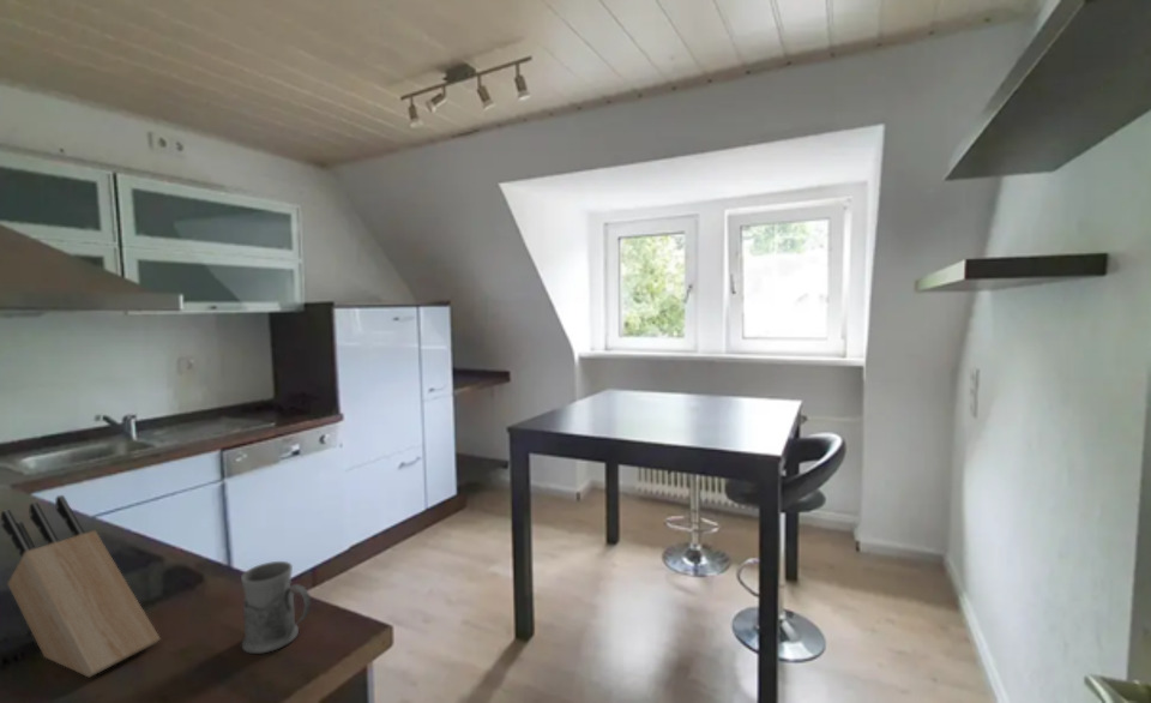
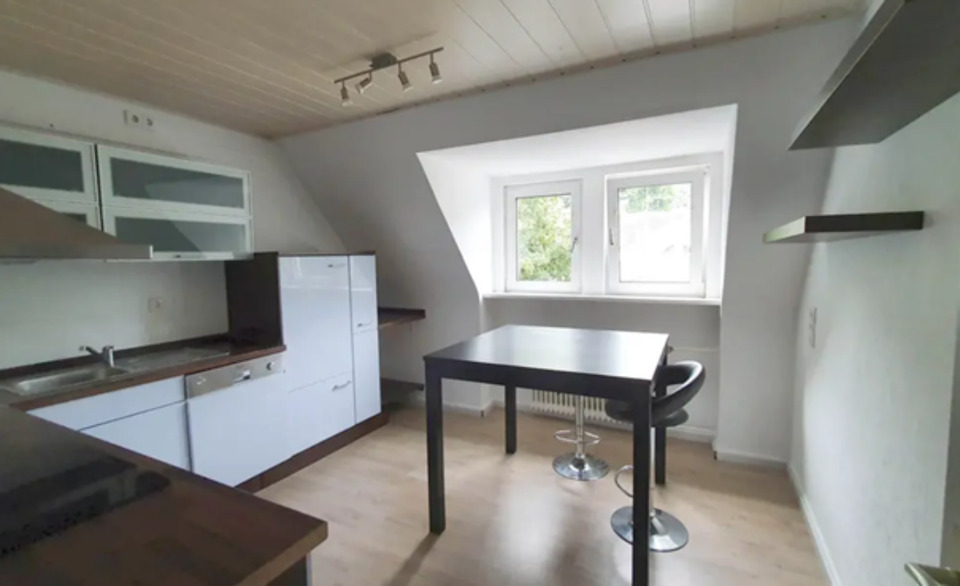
- mug [240,560,312,655]
- knife block [0,494,161,678]
